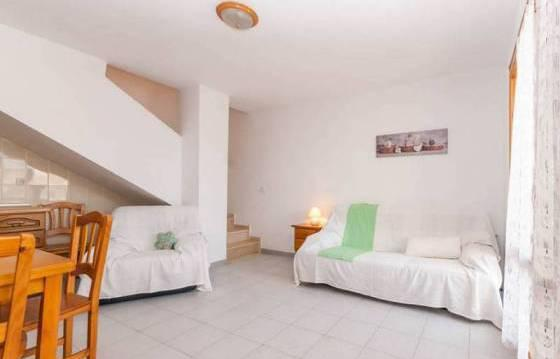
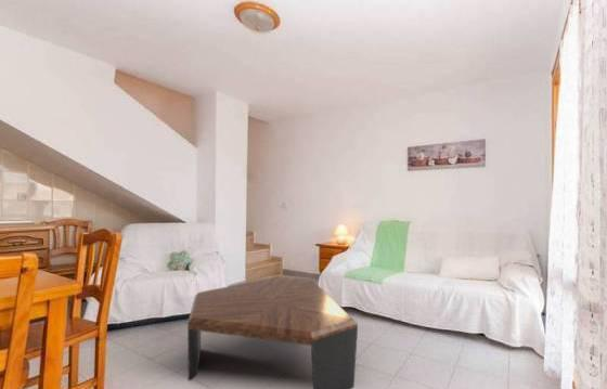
+ coffee table [186,275,359,389]
